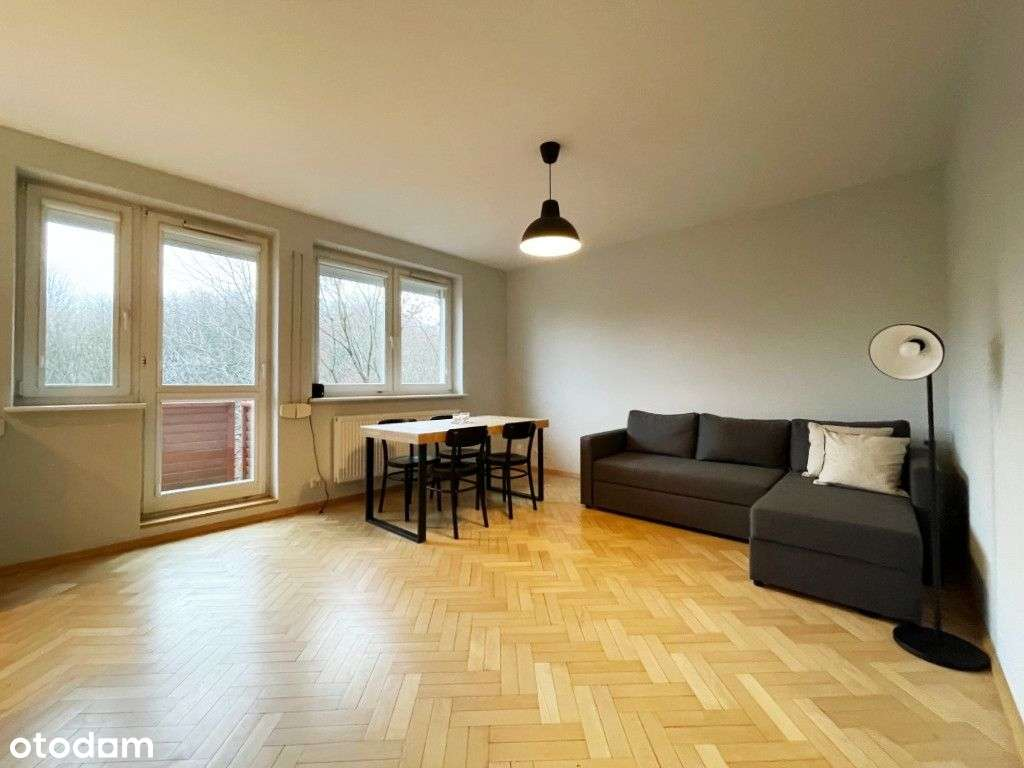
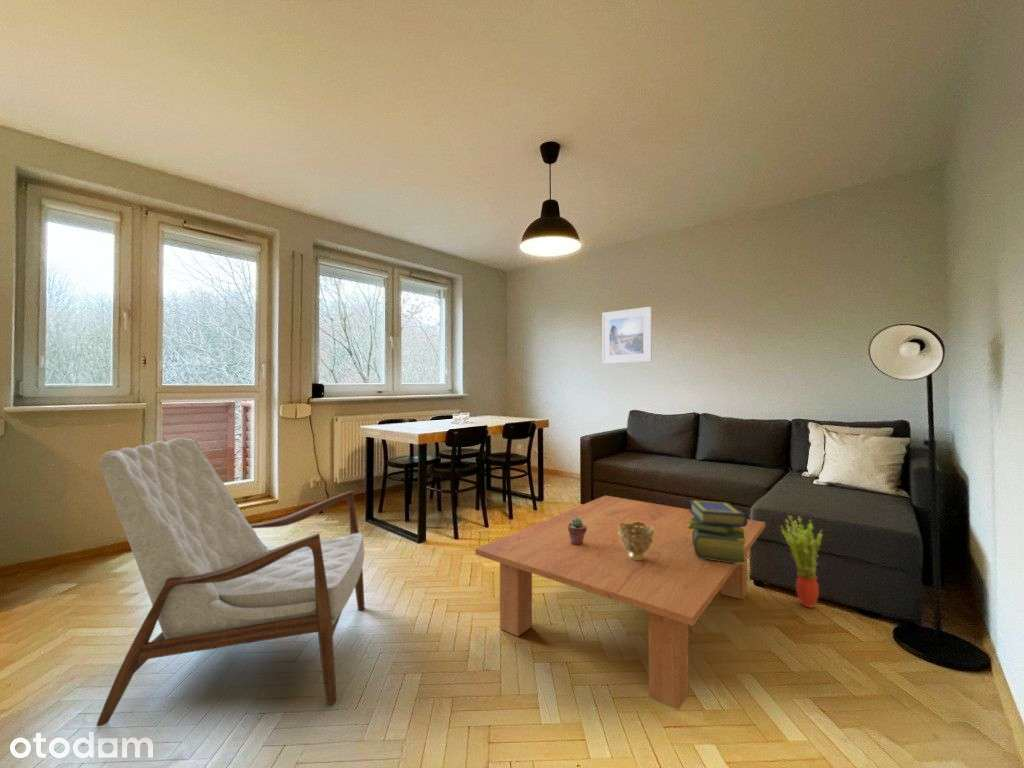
+ potted succulent [568,518,587,545]
+ potted plant [778,514,824,609]
+ stack of books [688,499,748,565]
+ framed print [601,306,653,365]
+ decorative bowl [619,522,654,560]
+ coffee table [474,494,766,710]
+ armchair [96,437,366,727]
